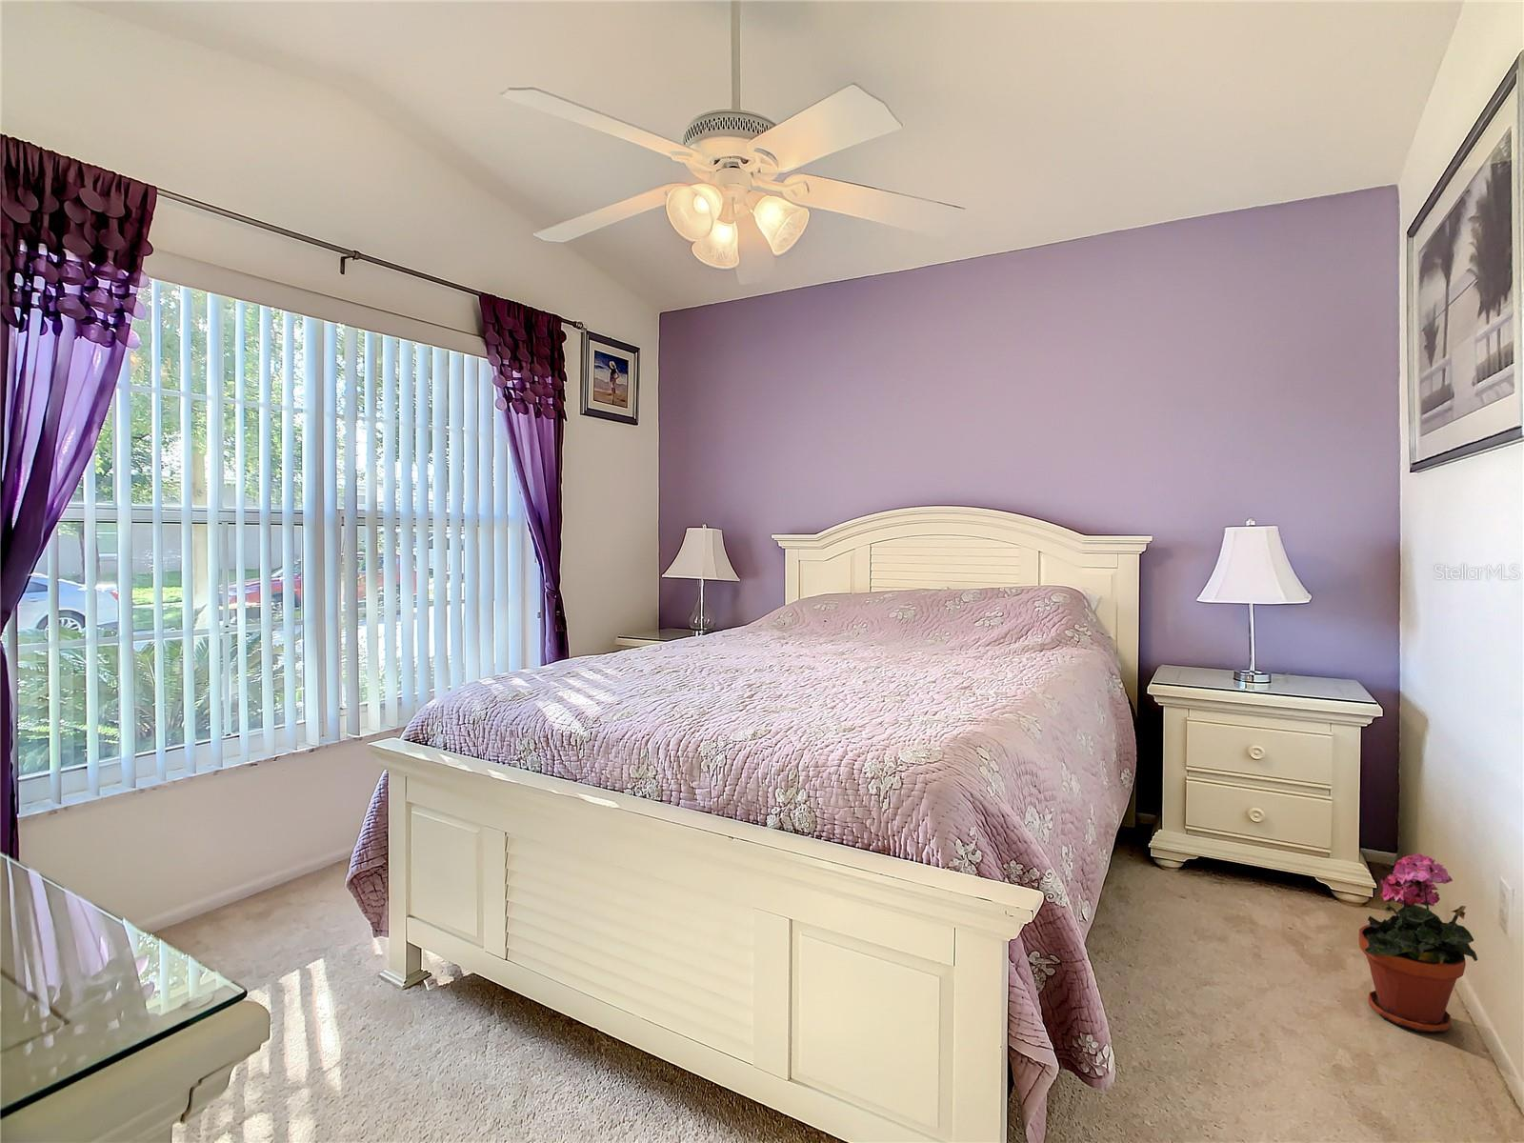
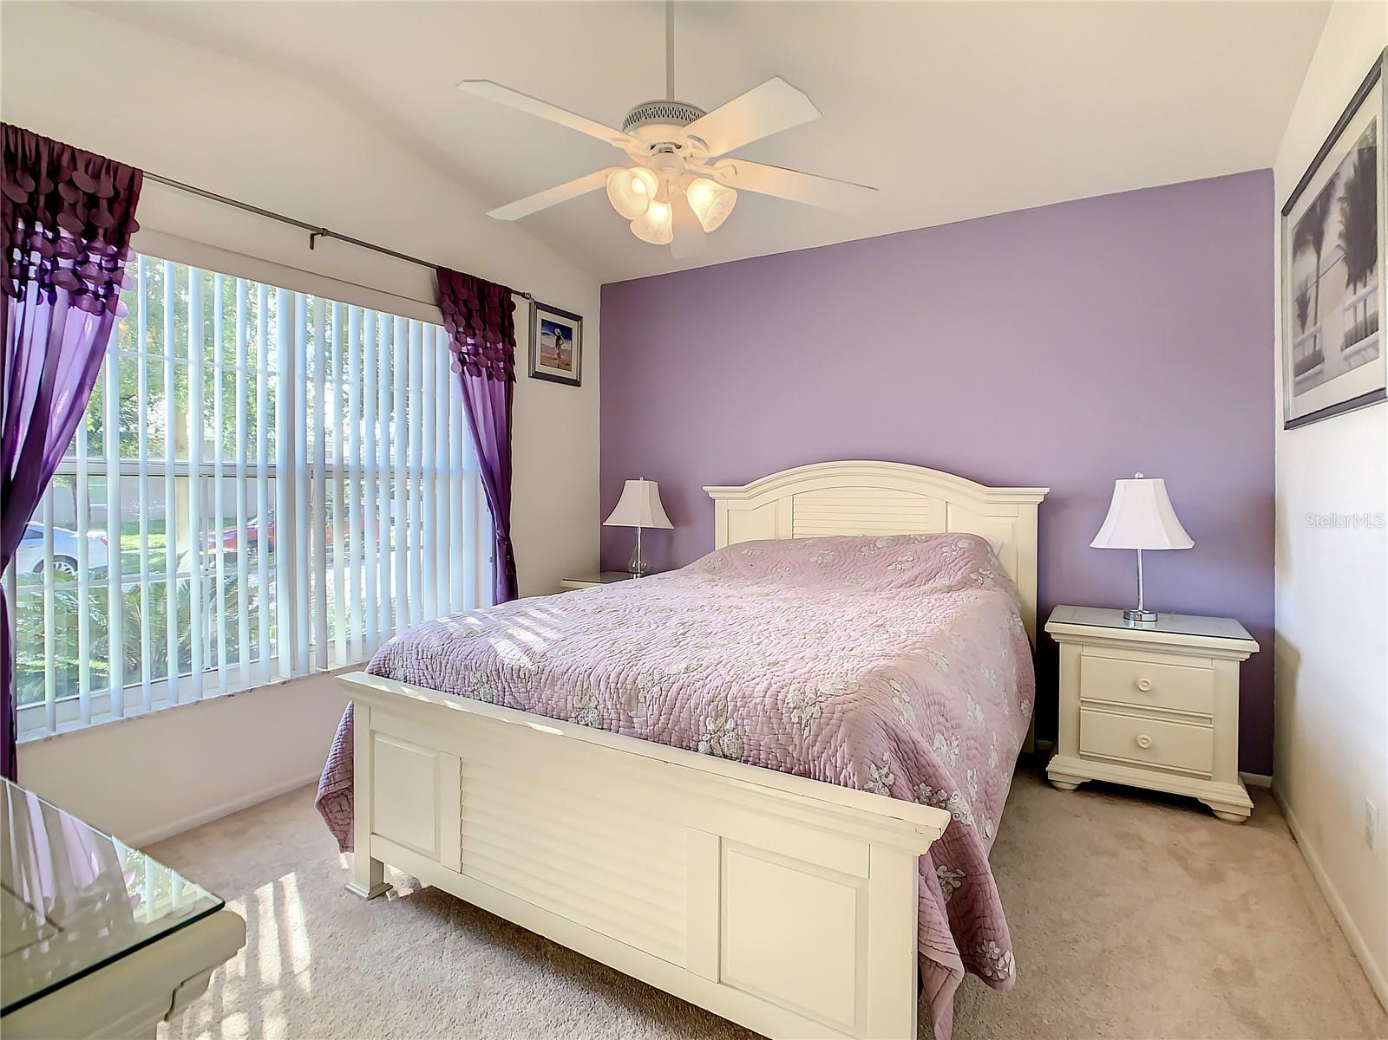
- potted plant [1357,852,1478,1034]
